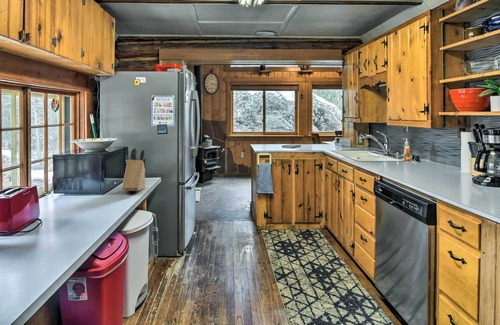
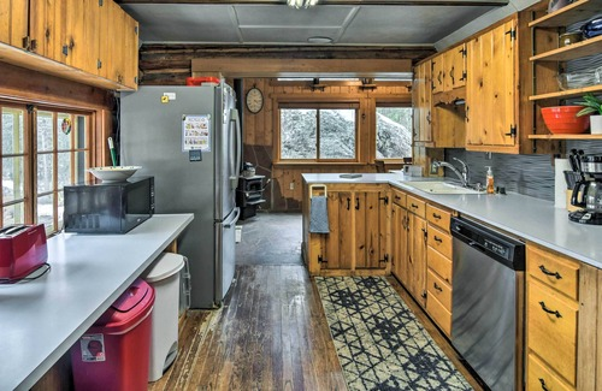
- knife block [121,147,147,192]
